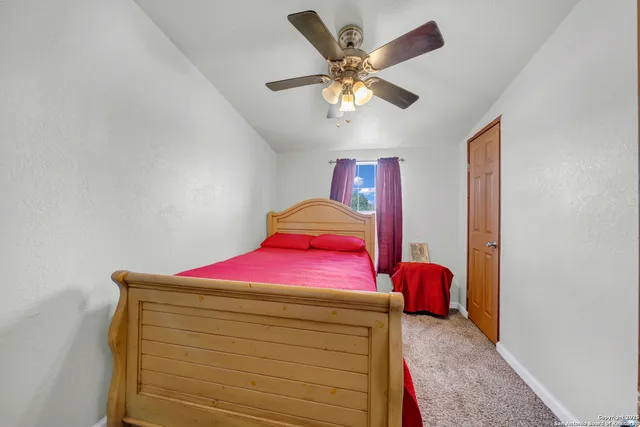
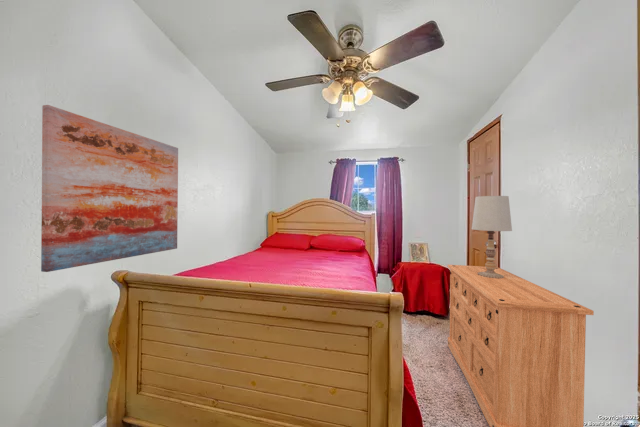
+ wall art [40,104,179,273]
+ dresser [447,264,595,427]
+ table lamp [471,195,513,279]
